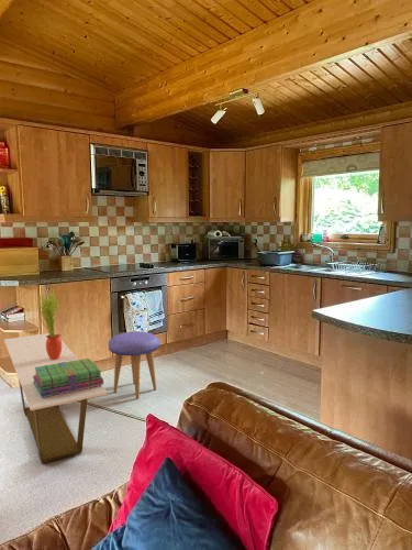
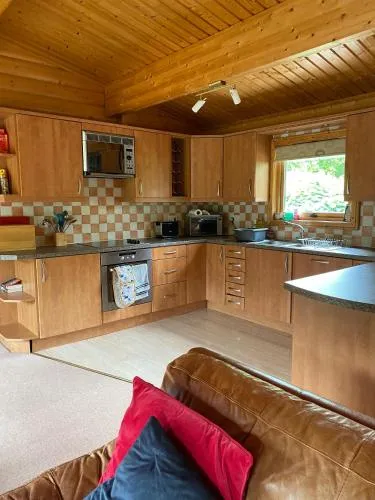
- coffee table [3,332,108,464]
- stack of books [33,358,104,398]
- potted plant [34,288,63,360]
- stool [108,330,160,399]
